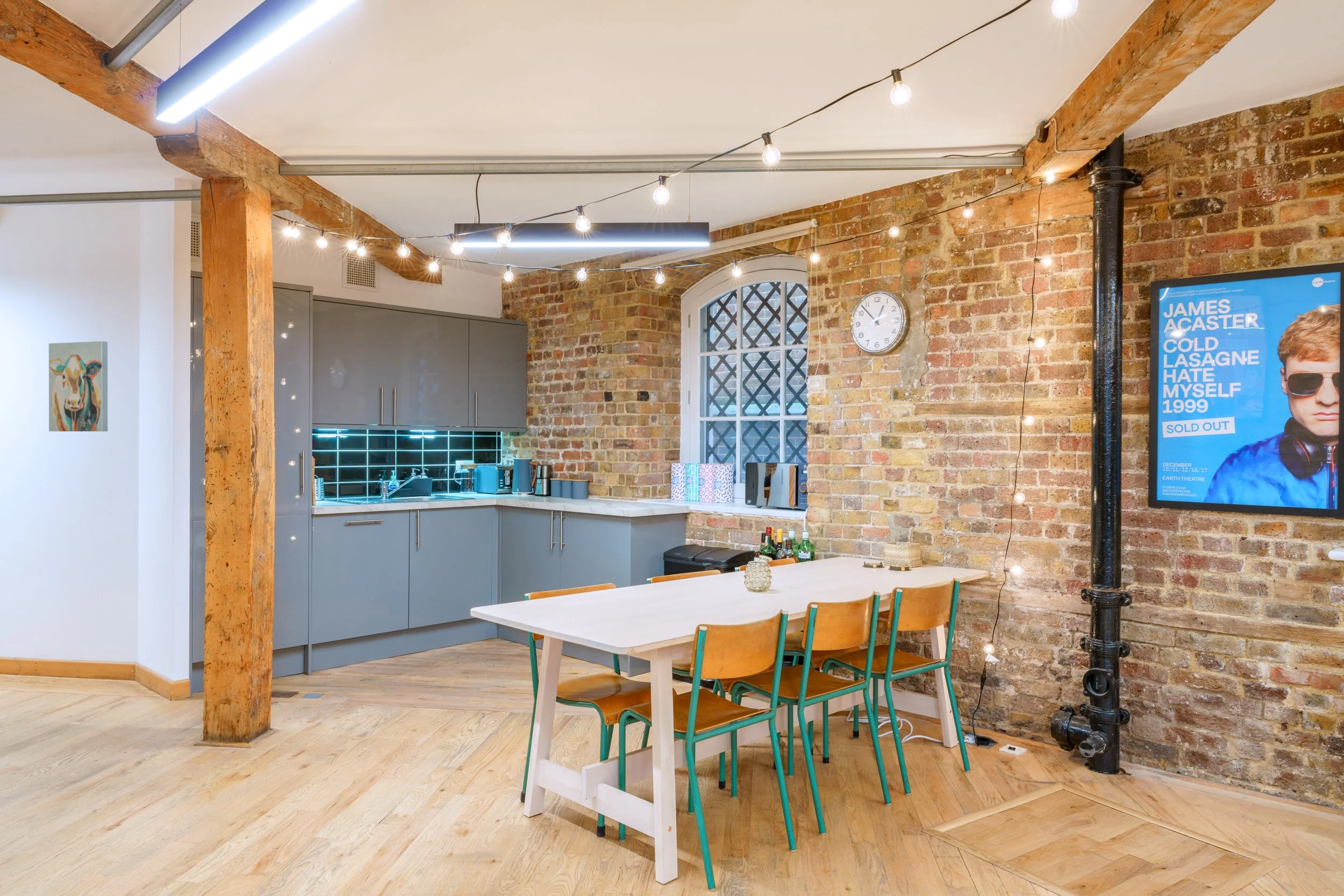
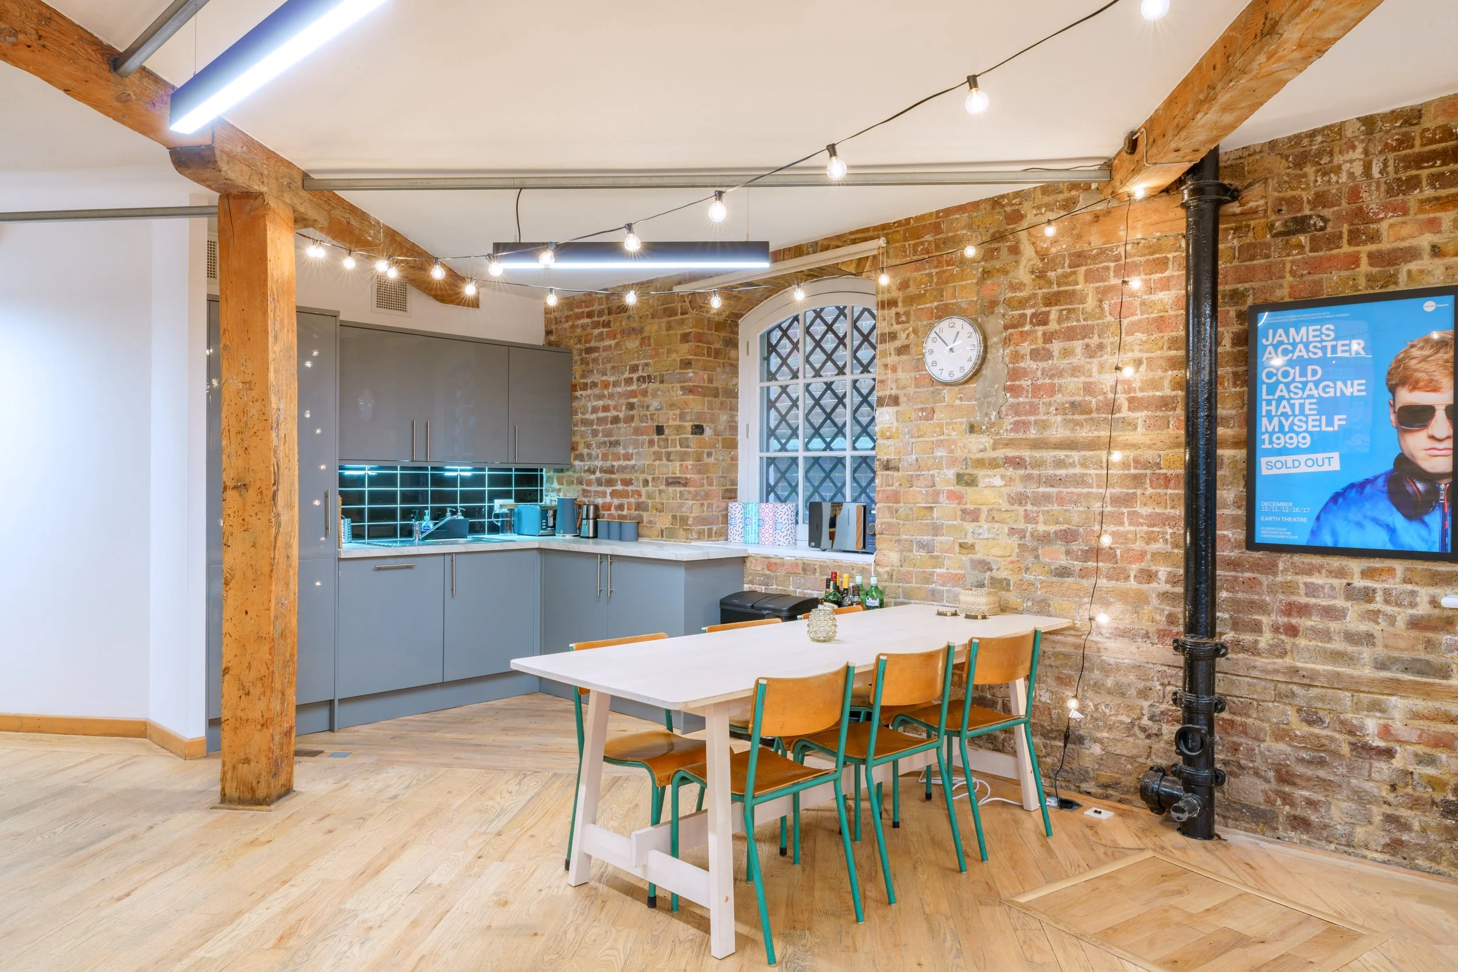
- wall art [48,341,108,432]
